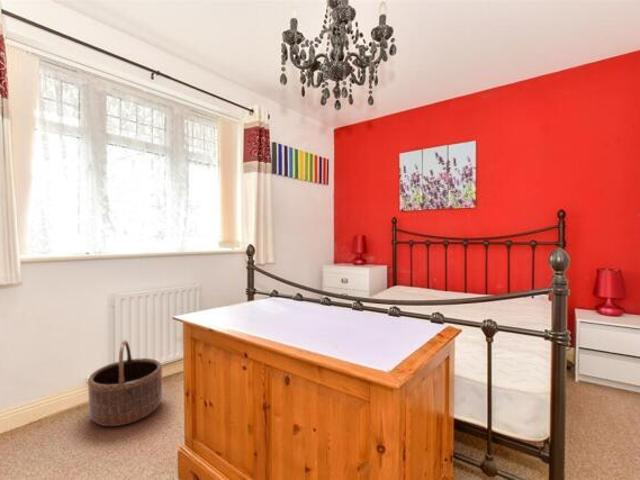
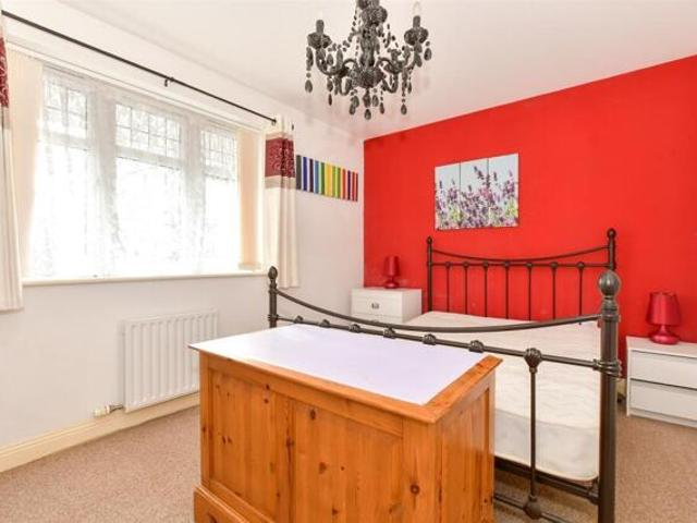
- basket [87,338,163,427]
